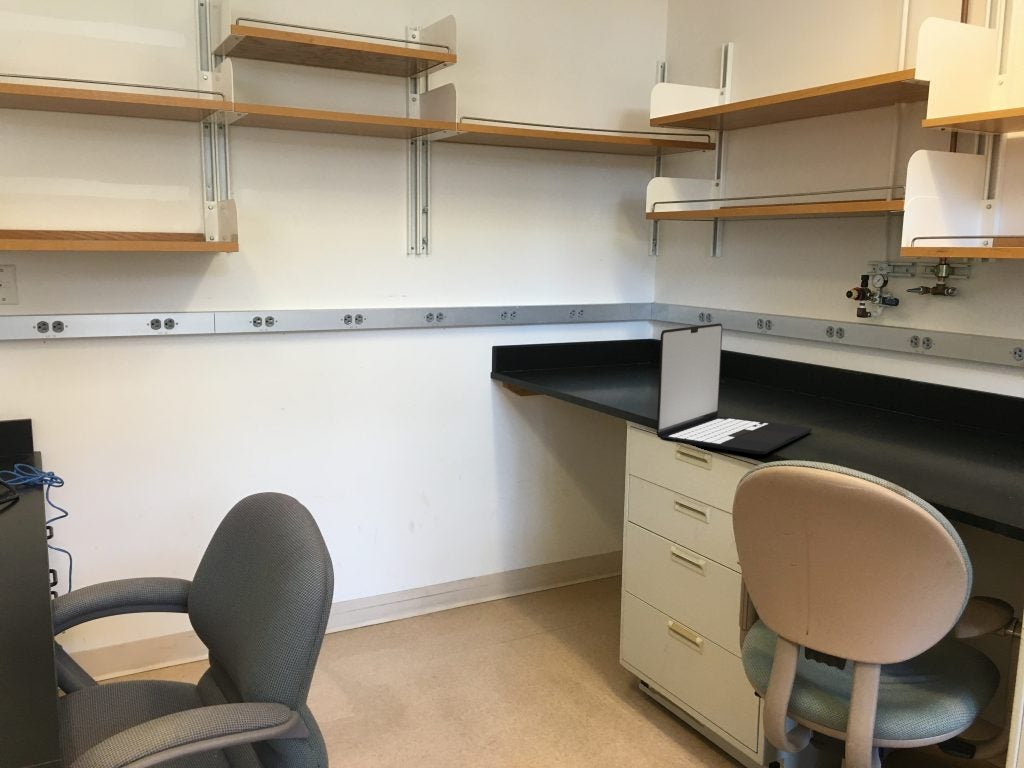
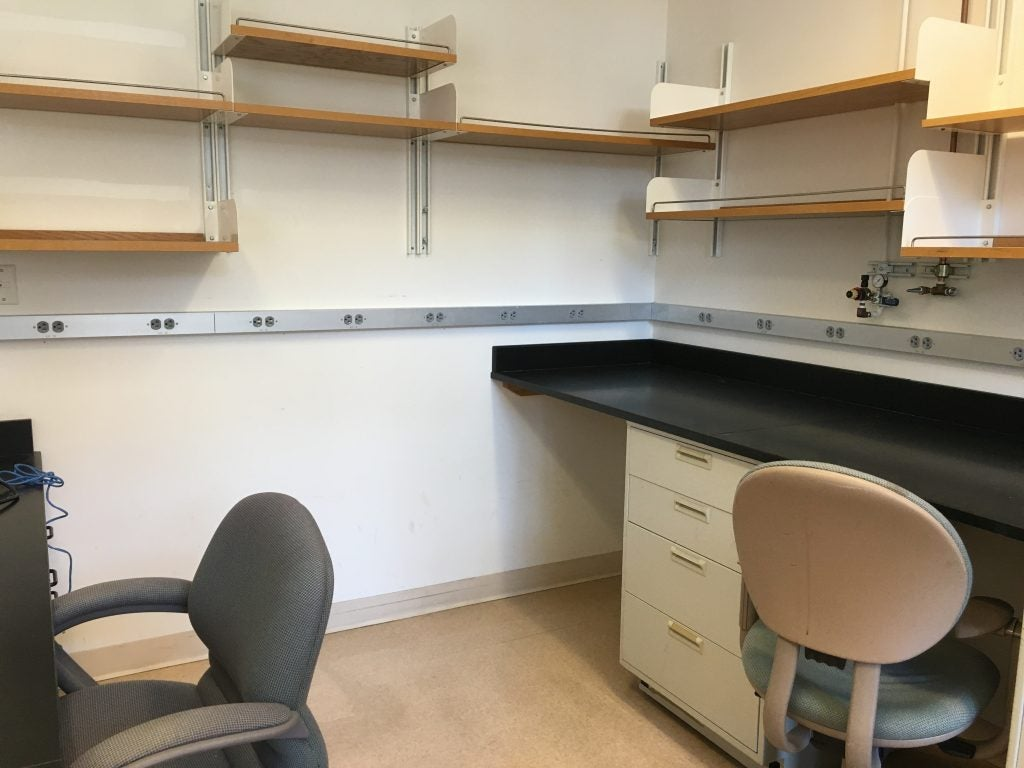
- laptop [656,322,813,455]
